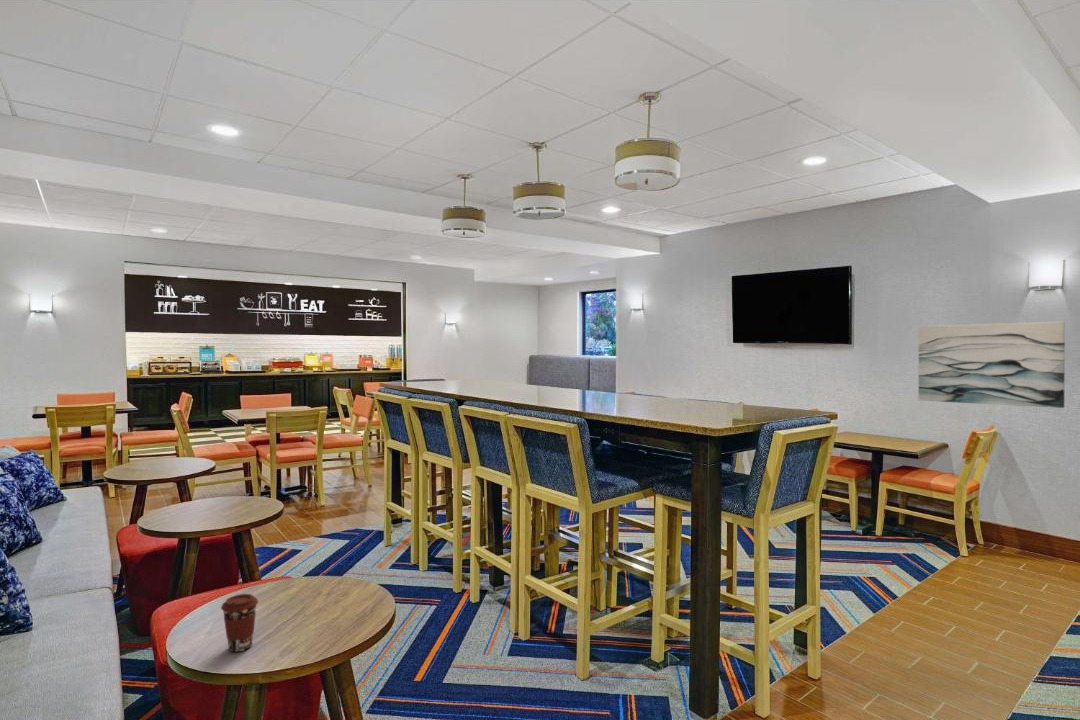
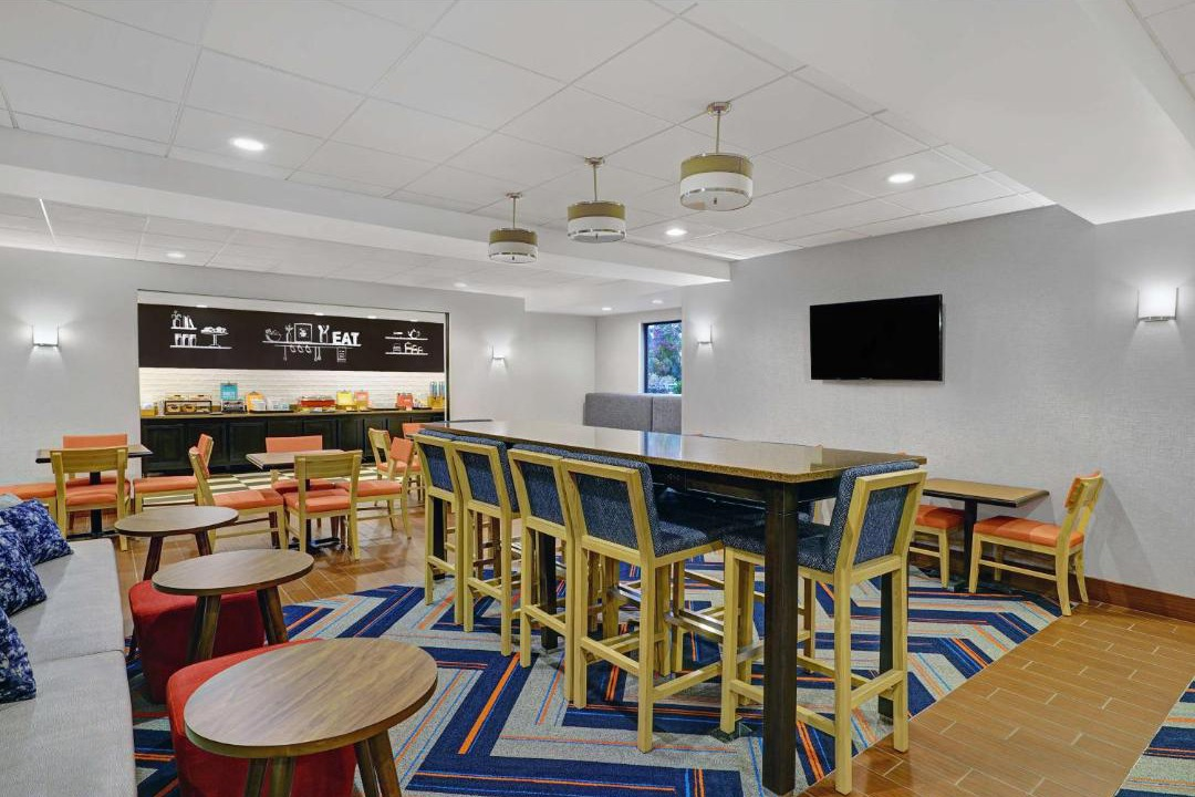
- wall art [918,320,1066,409]
- coffee cup [220,593,259,653]
